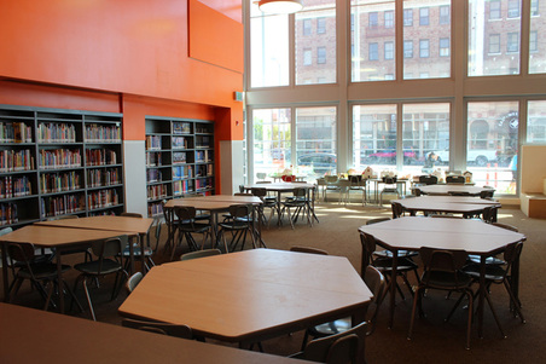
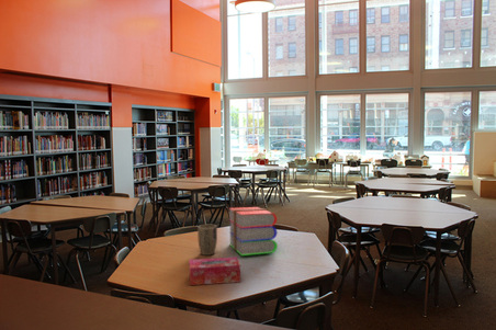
+ books [228,206,279,257]
+ tissue box [189,257,241,286]
+ plant pot [196,224,218,257]
